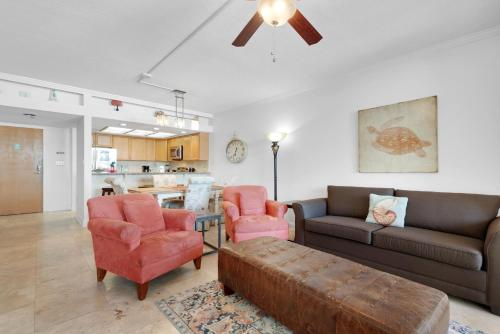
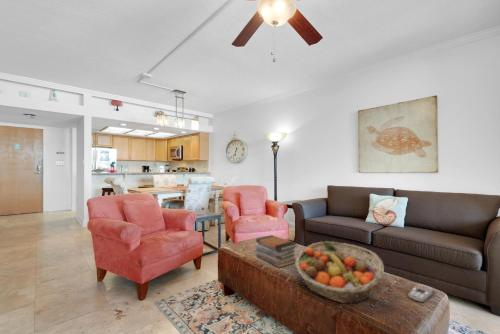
+ remote control [407,283,436,303]
+ book stack [255,234,298,269]
+ fruit basket [294,240,385,305]
